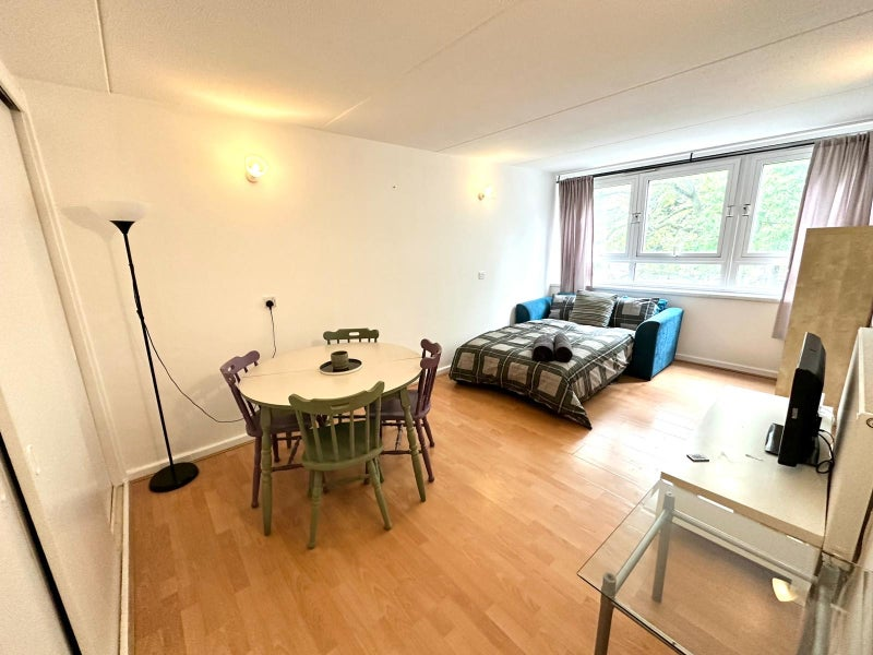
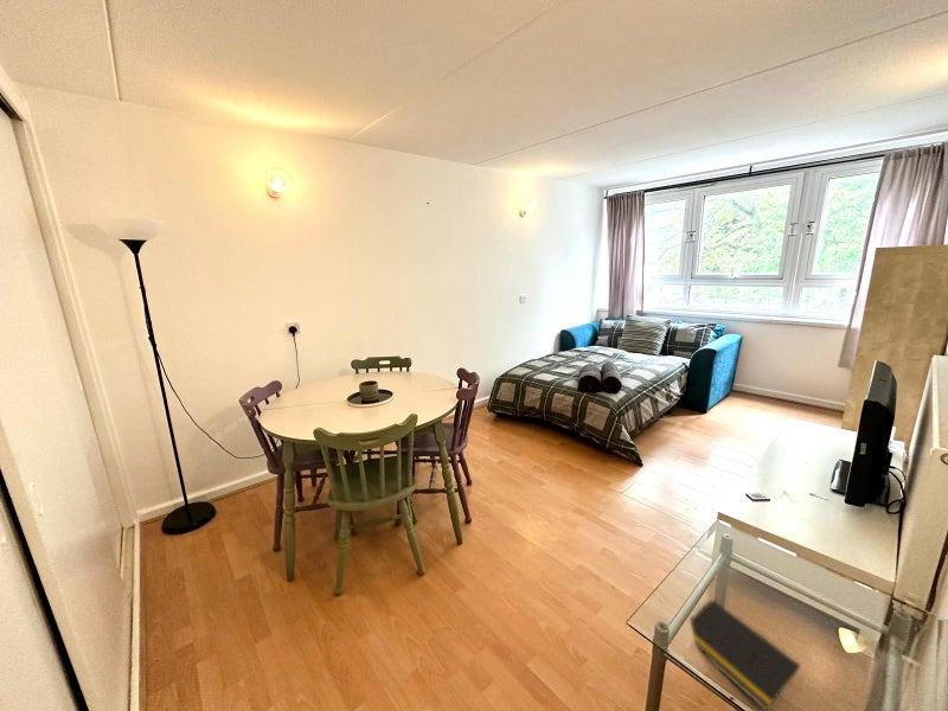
+ notepad [688,598,802,711]
